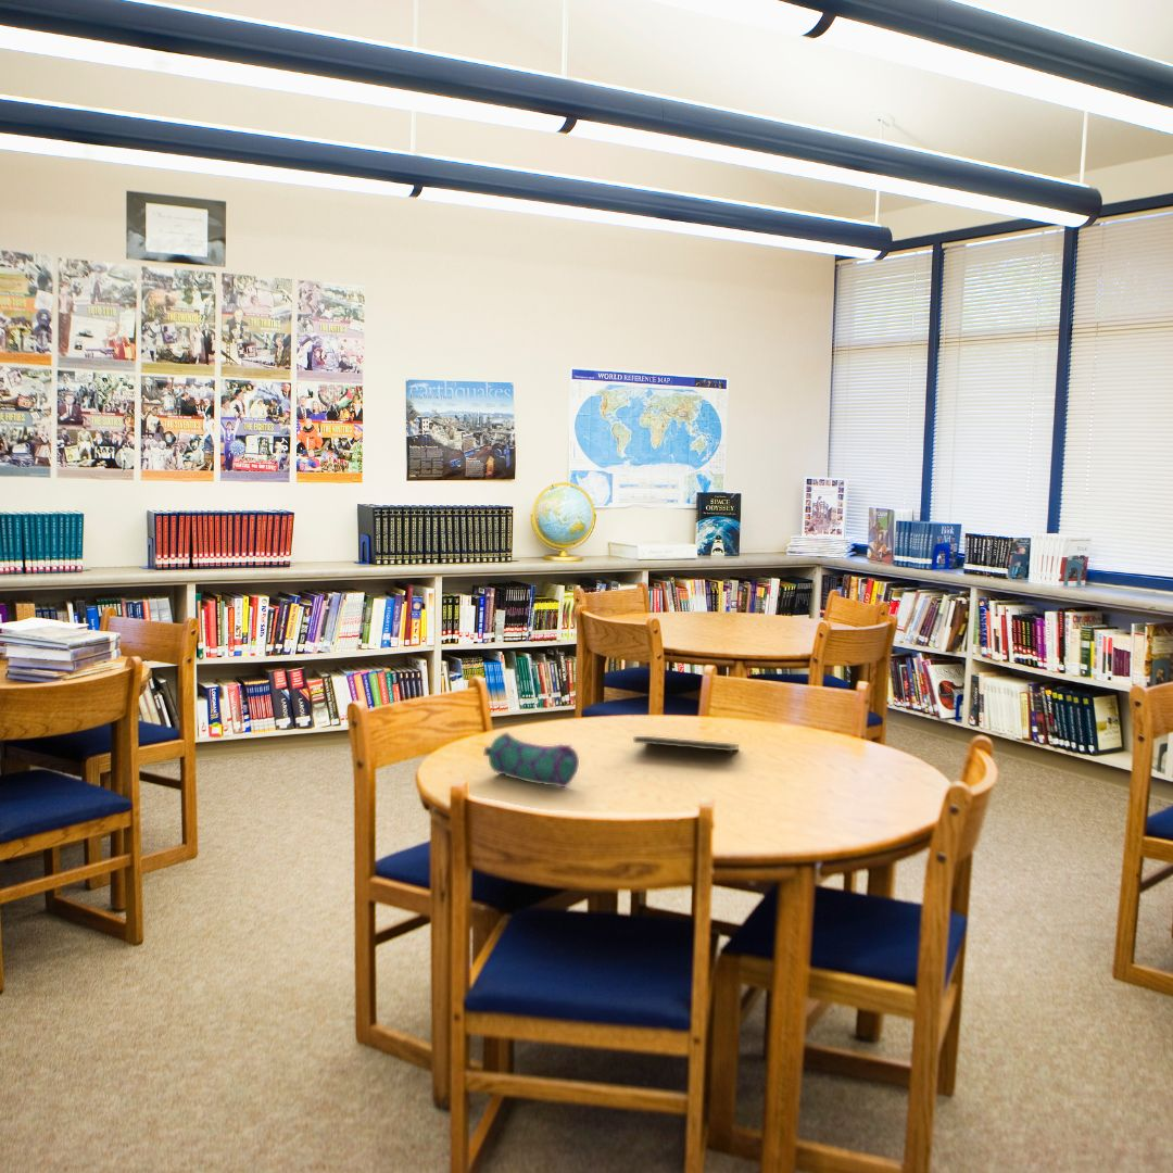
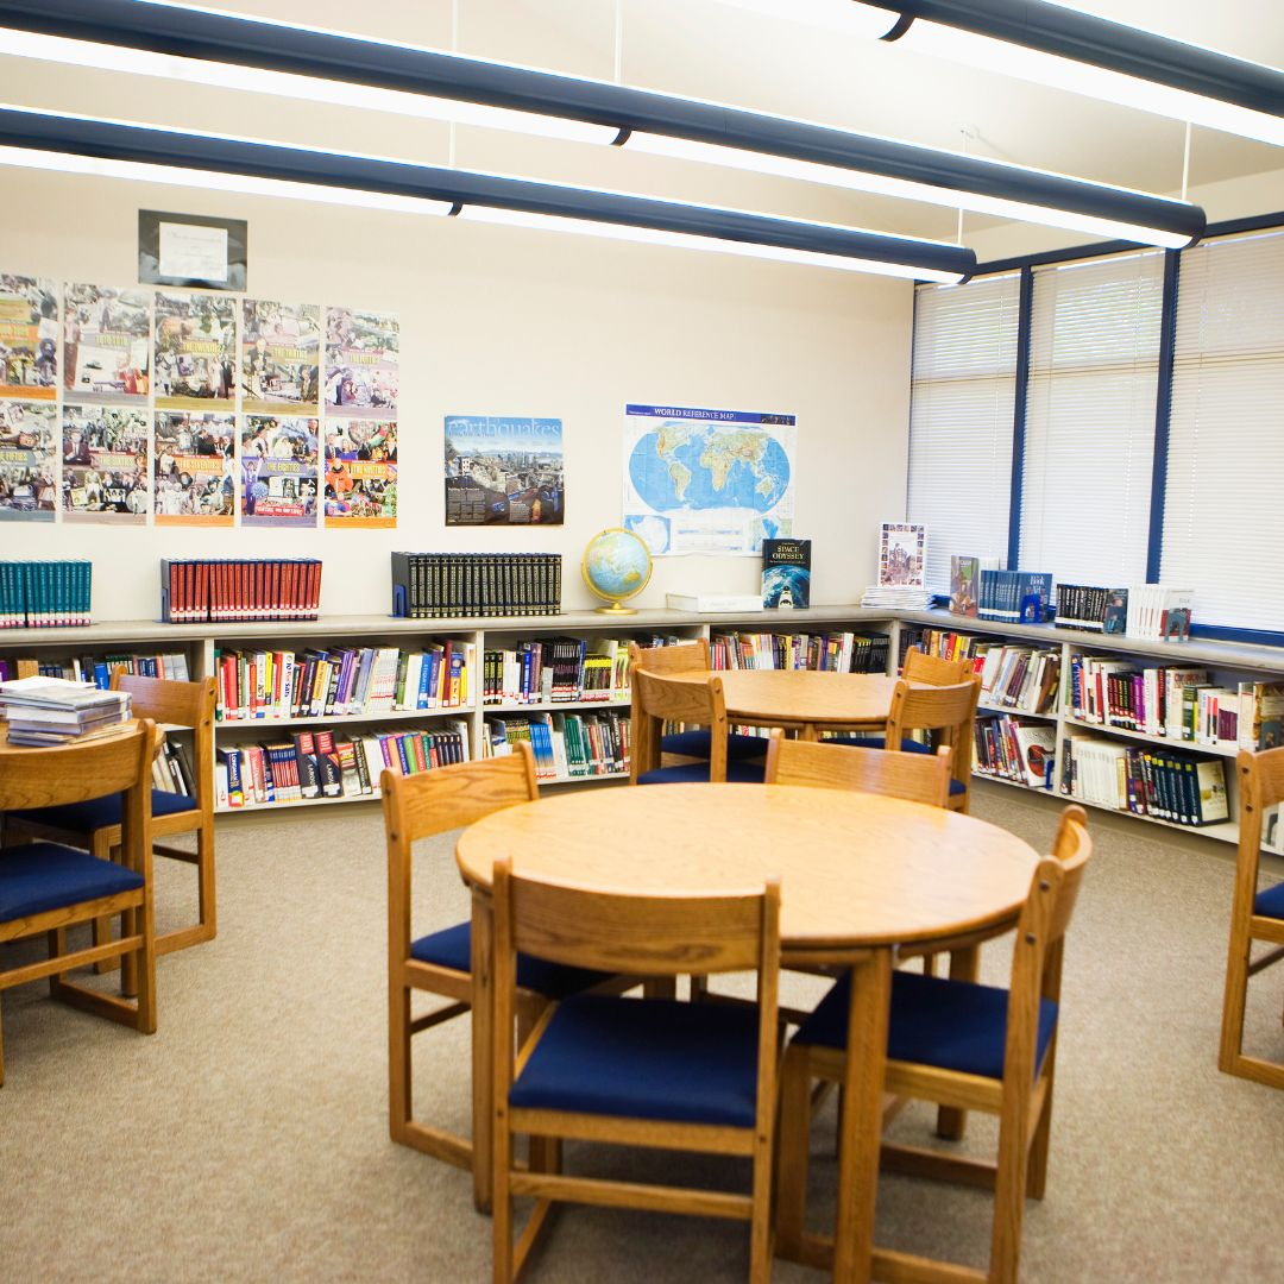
- pencil case [482,731,580,789]
- notepad [632,735,741,765]
